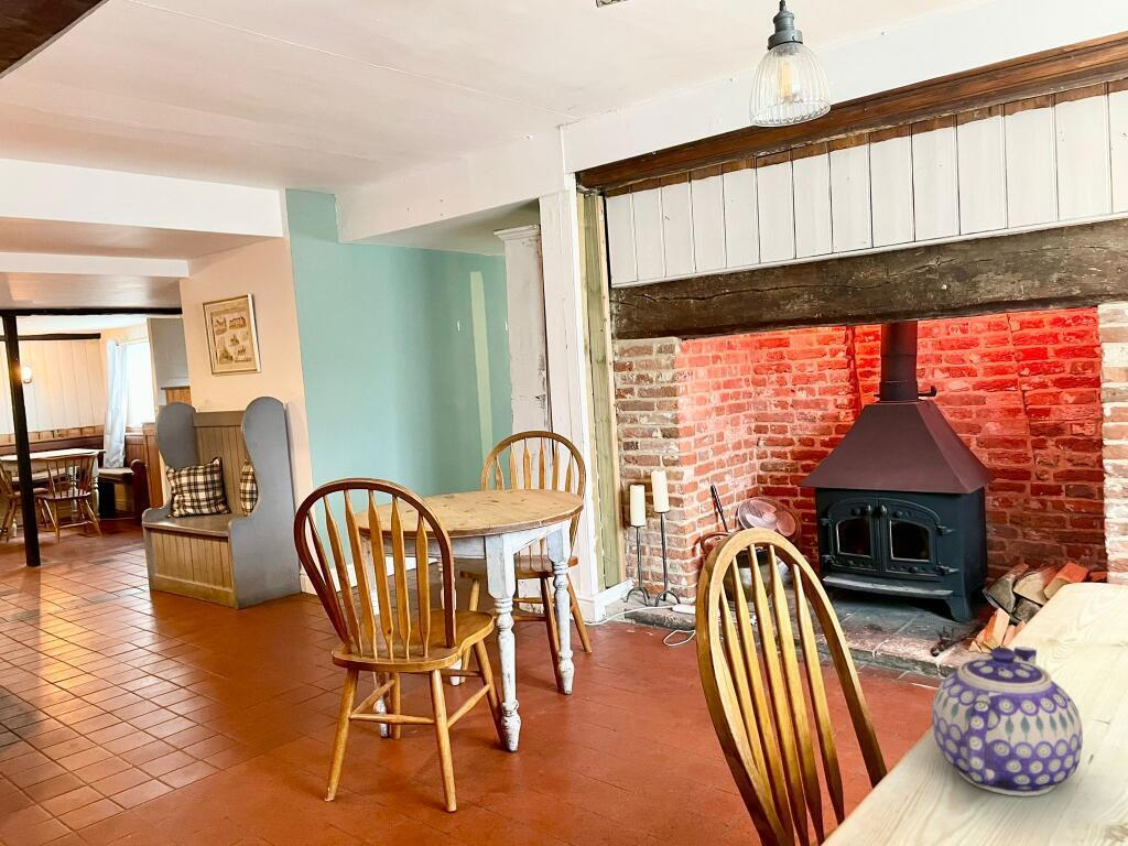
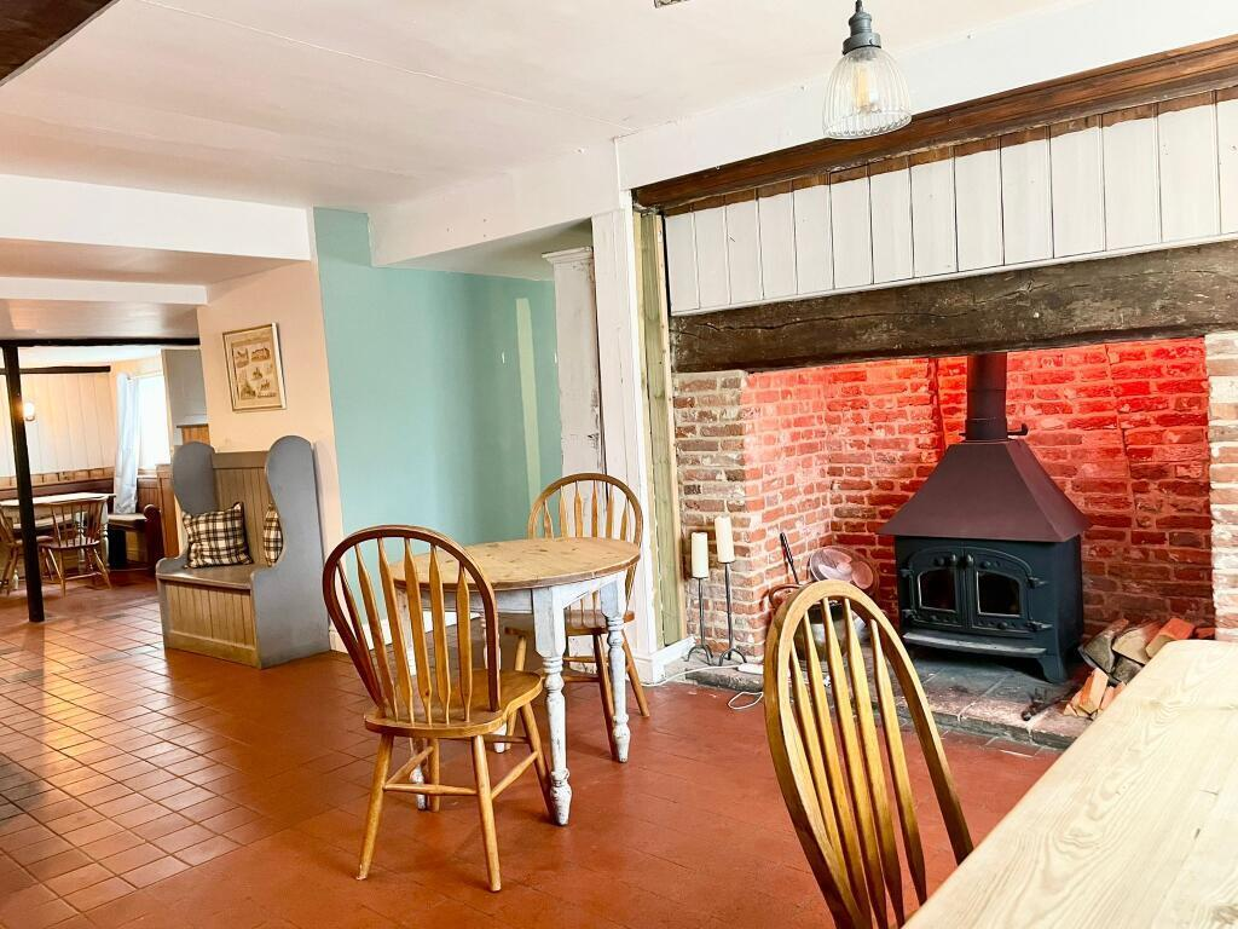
- teapot [931,646,1084,798]
